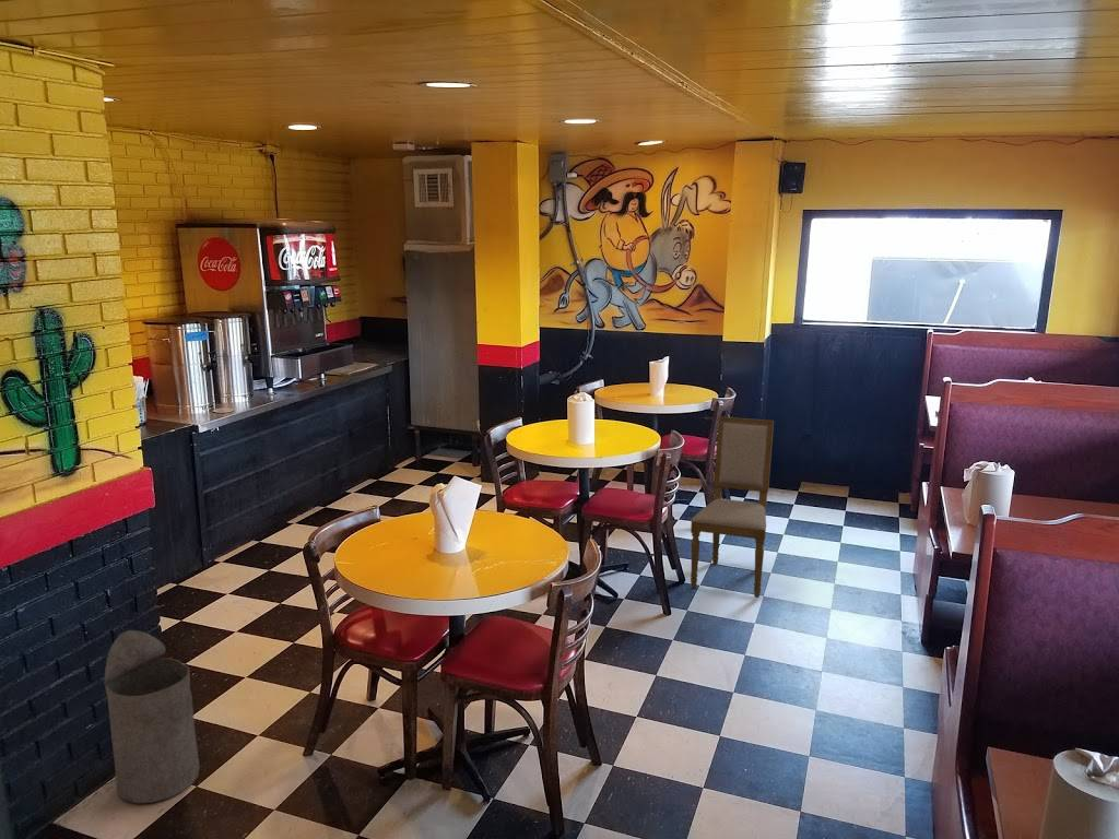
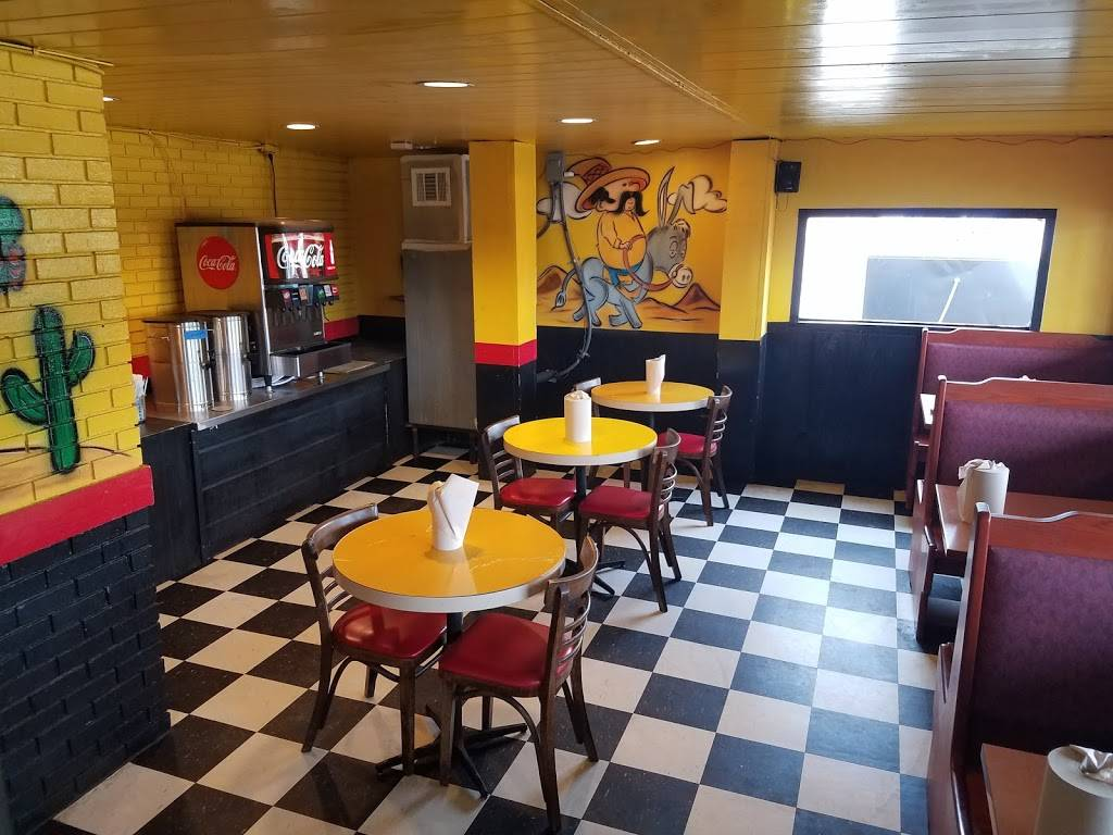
- trash can [103,629,201,804]
- dining chair [690,415,775,599]
